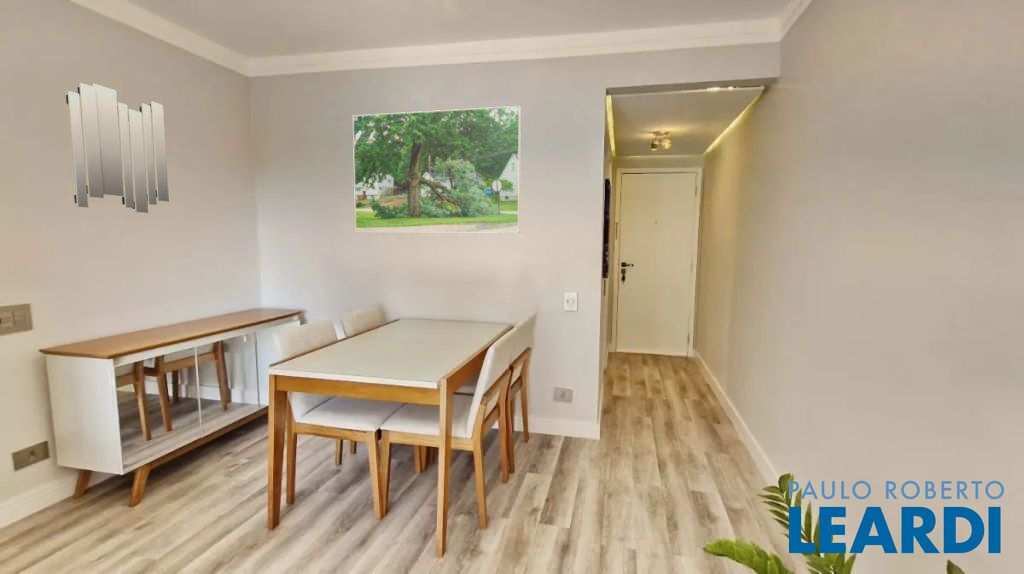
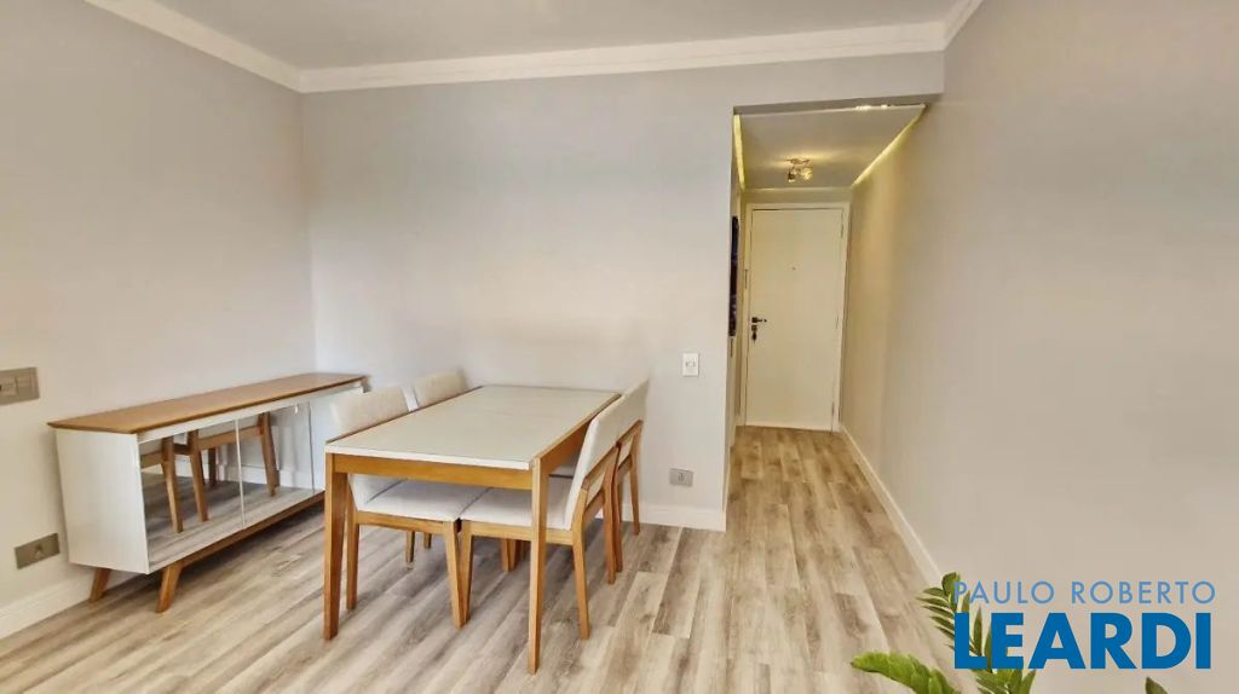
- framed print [352,105,522,234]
- home mirror [65,82,170,214]
